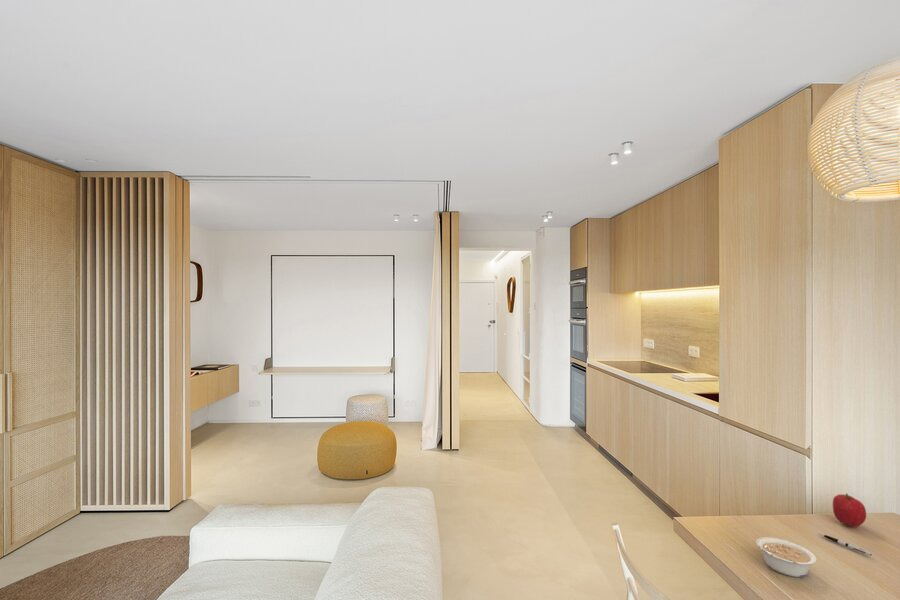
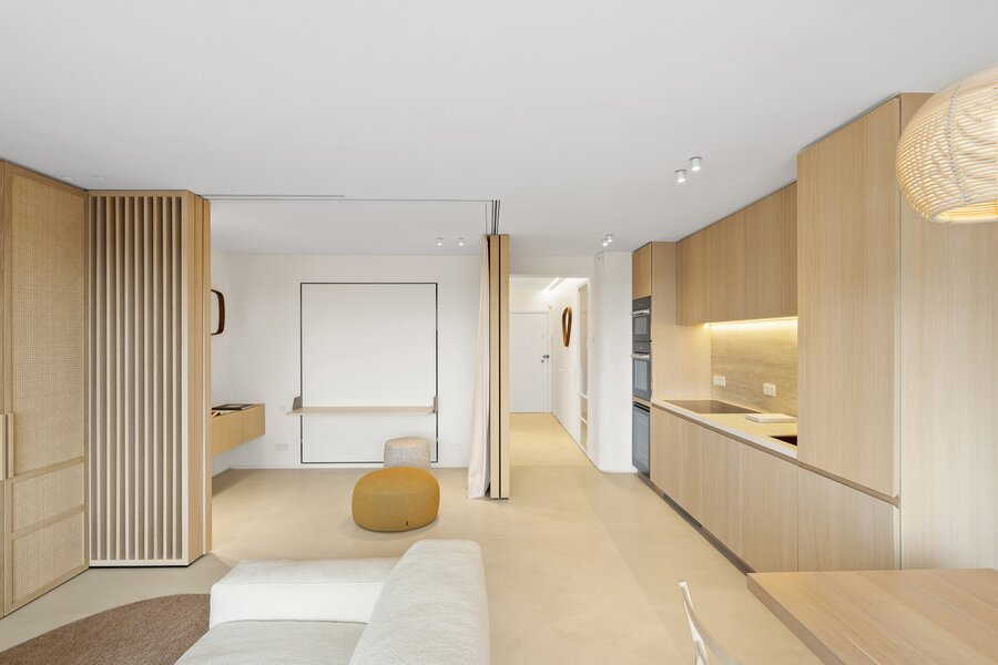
- pen [819,533,873,557]
- legume [756,536,817,578]
- fruit [832,492,867,528]
